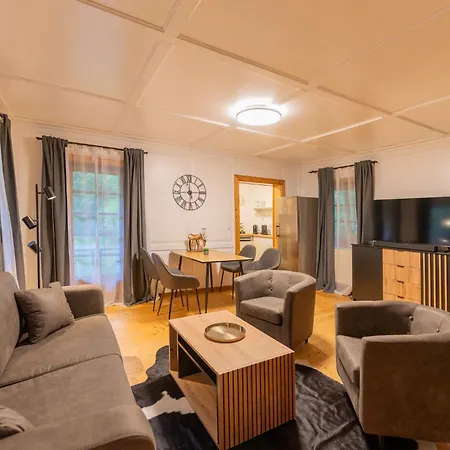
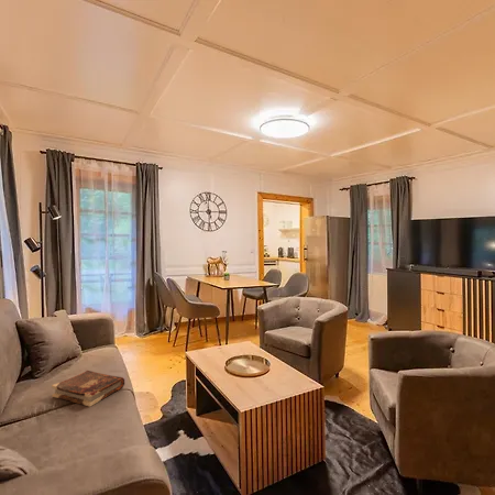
+ book [51,370,125,408]
